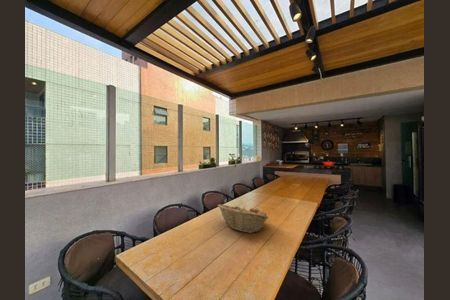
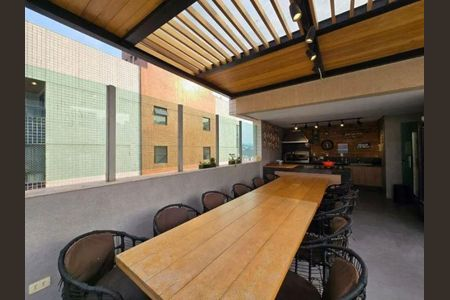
- fruit basket [217,203,270,234]
